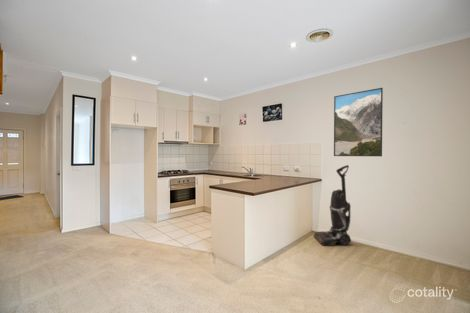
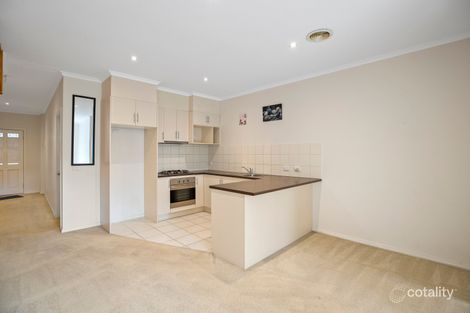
- vacuum cleaner [313,164,352,246]
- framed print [333,87,384,157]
